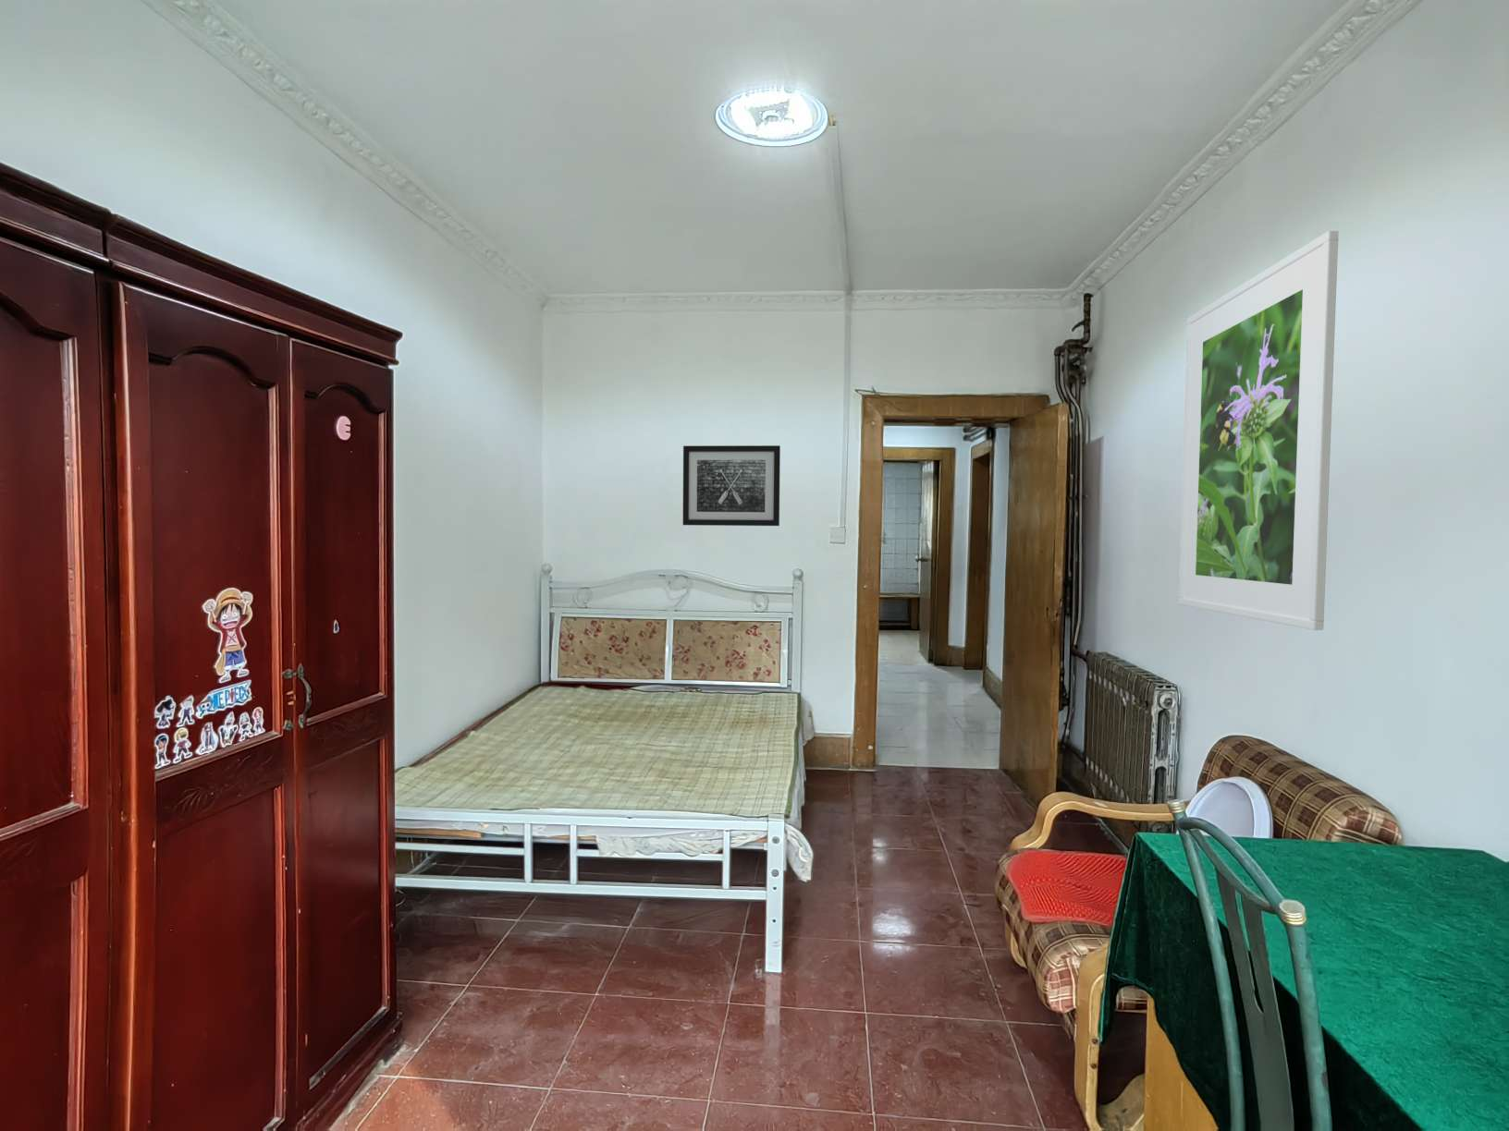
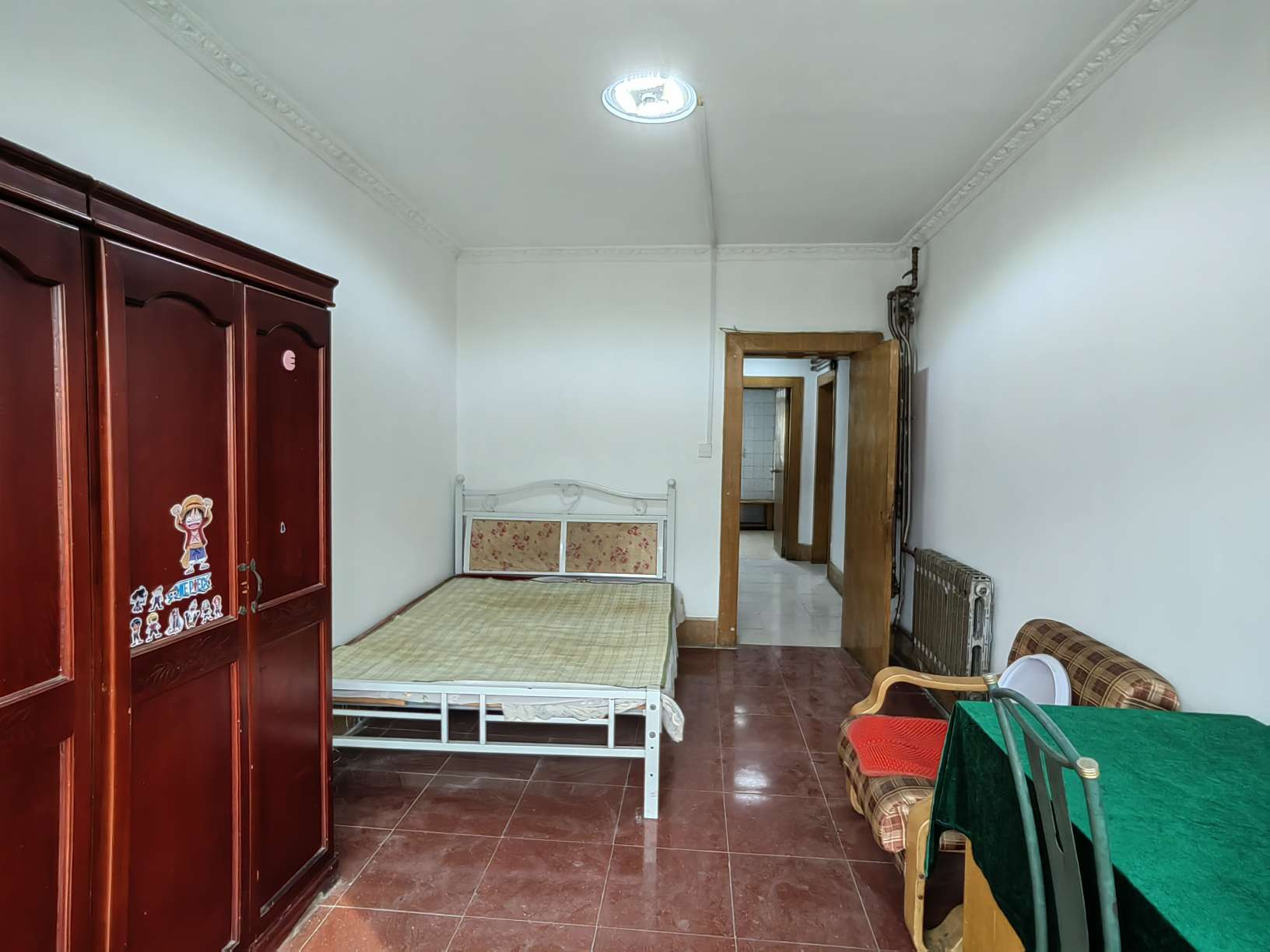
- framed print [1177,230,1339,631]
- wall art [682,444,782,526]
